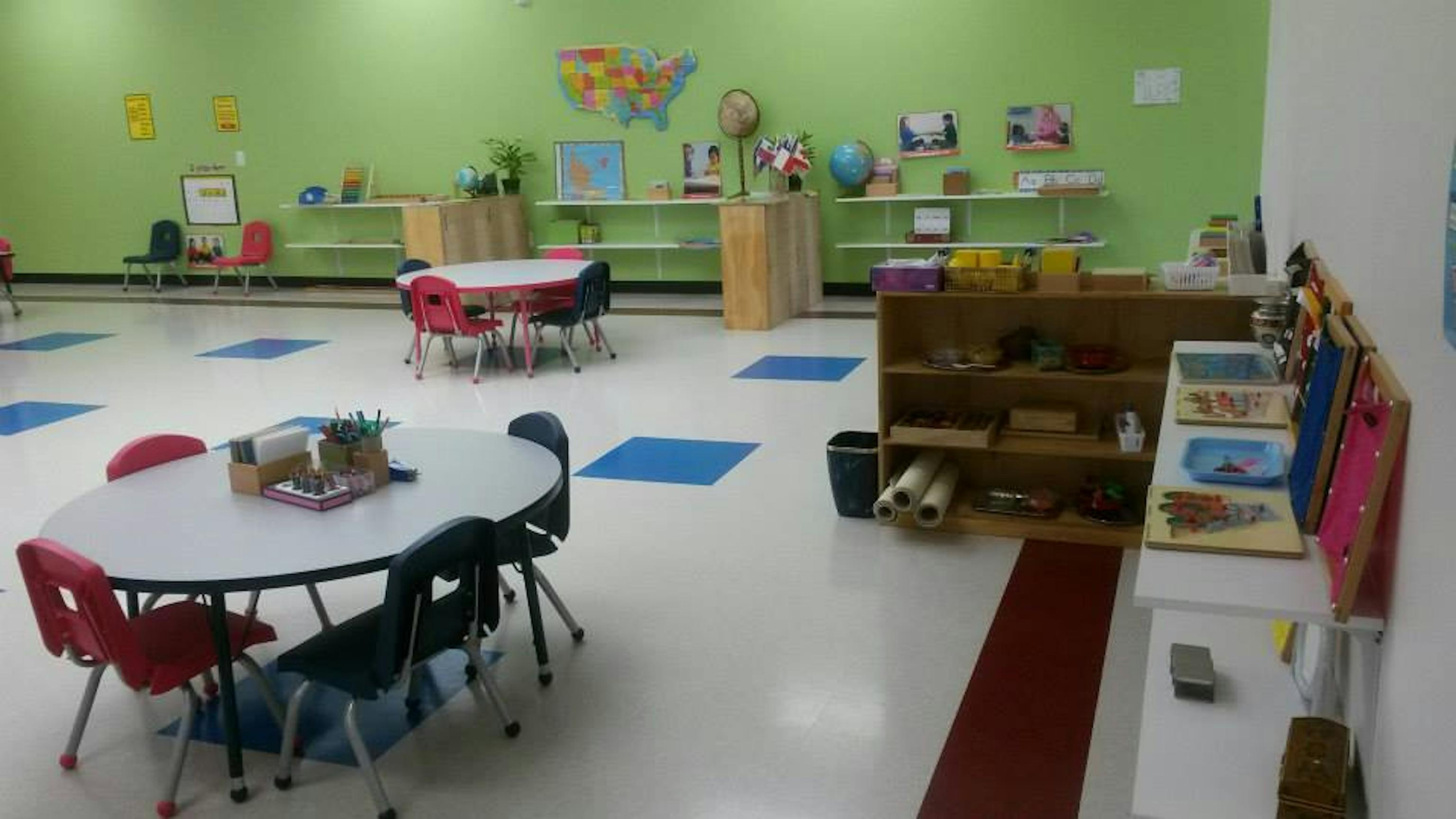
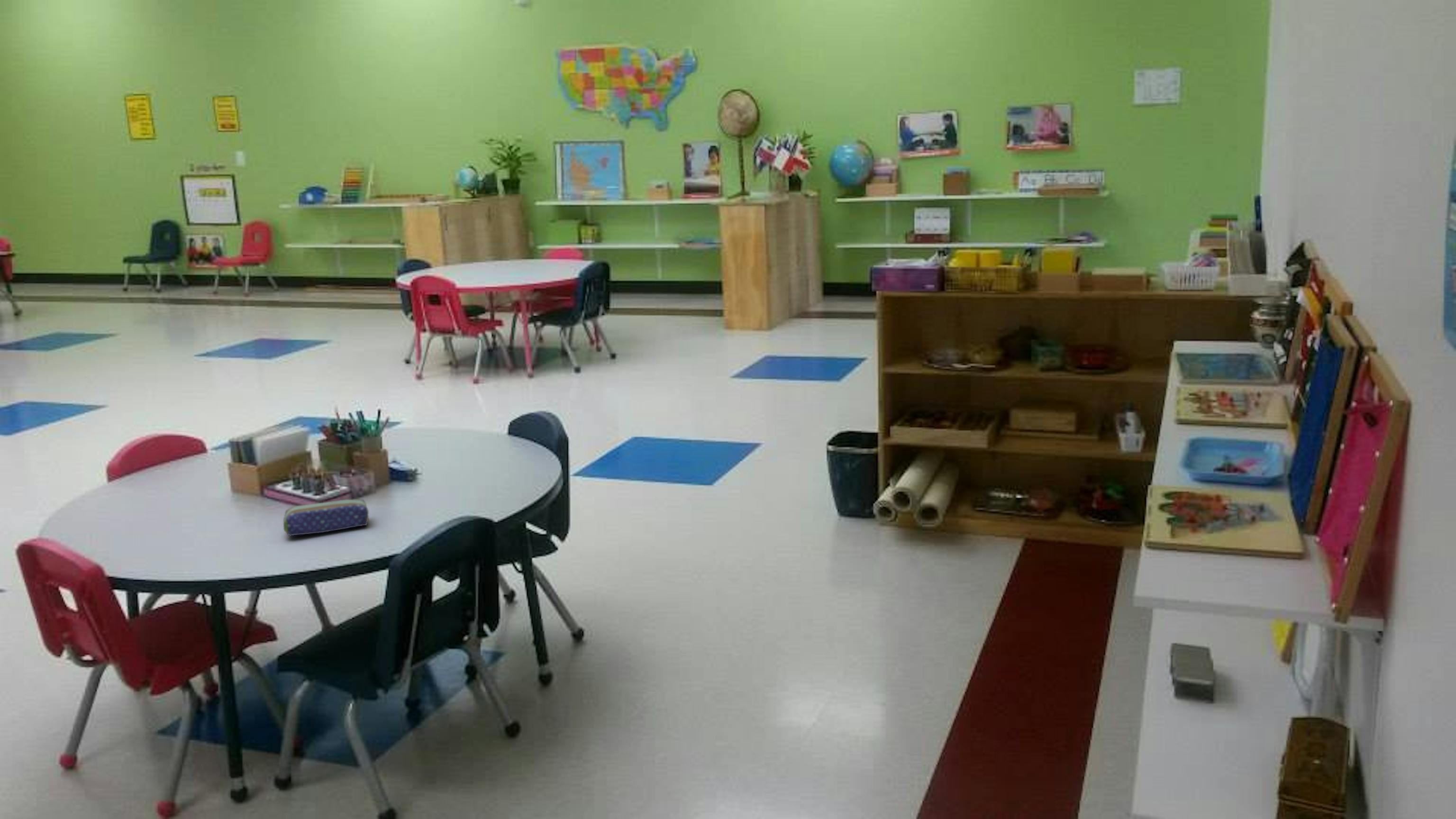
+ pencil case [283,499,369,537]
